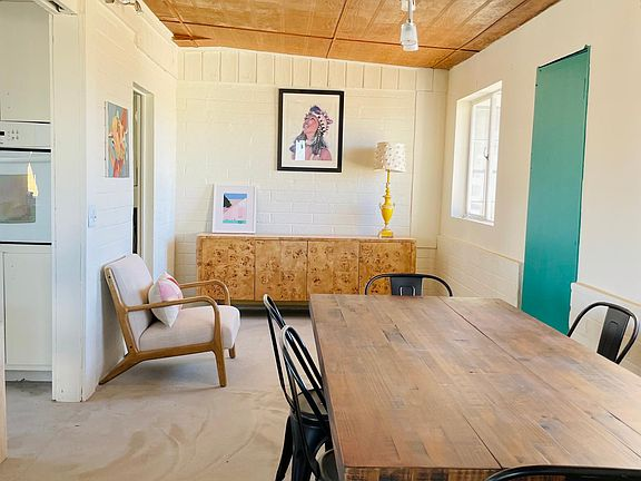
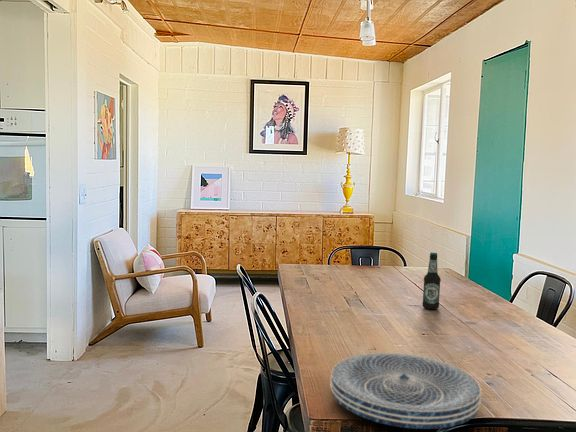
+ bottle [421,252,442,310]
+ placemat [329,352,483,430]
